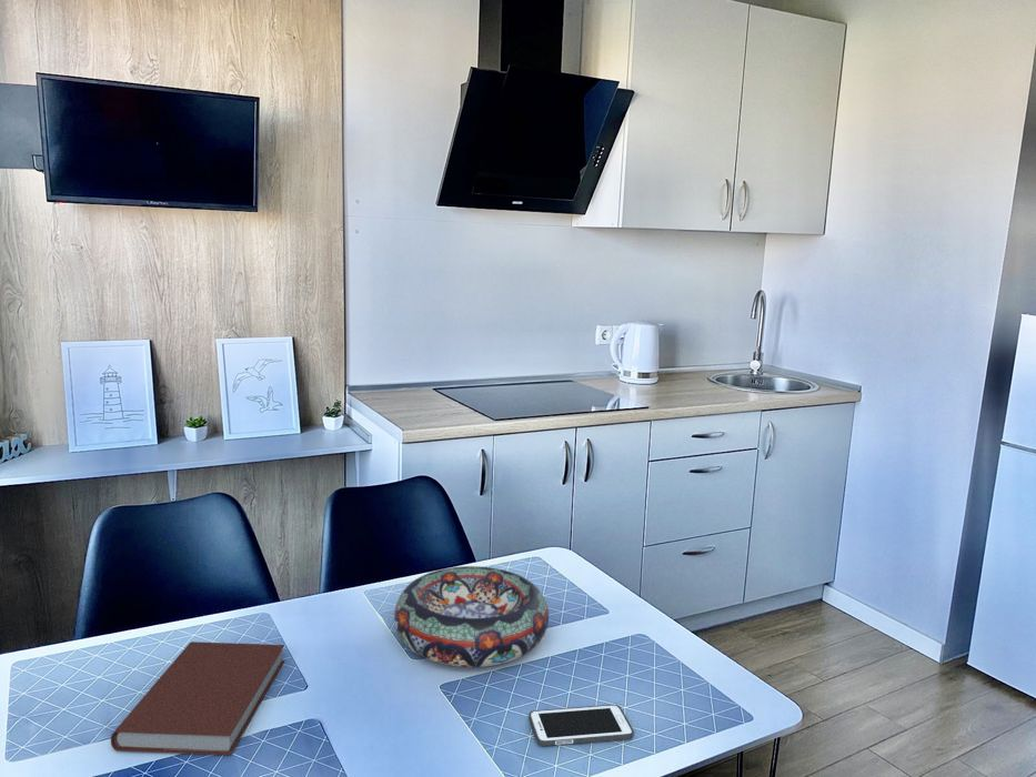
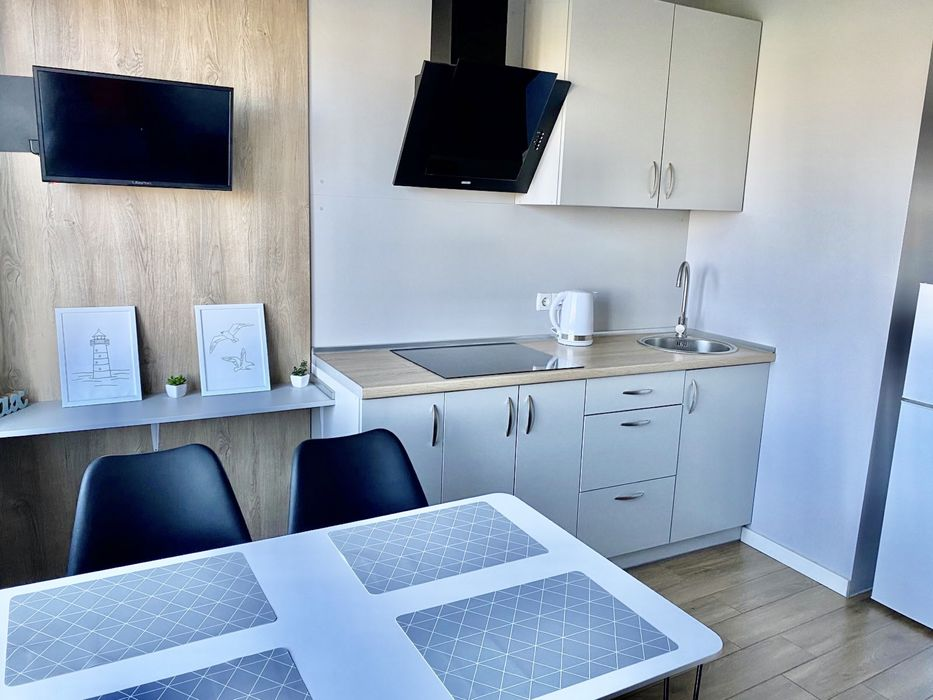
- book [110,640,285,756]
- decorative bowl [393,565,550,668]
- cell phone [527,704,635,747]
